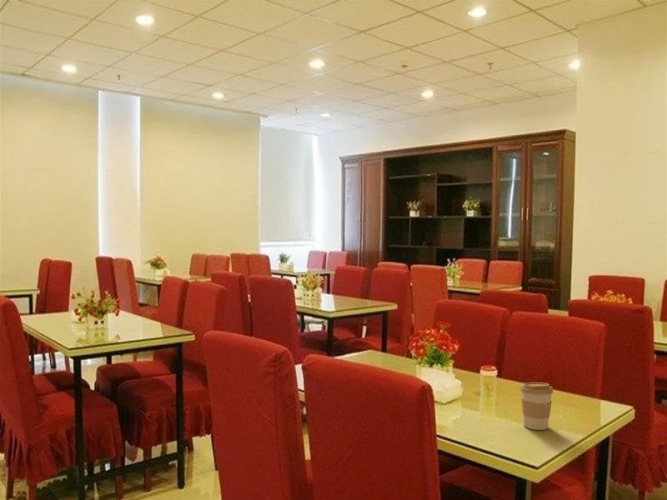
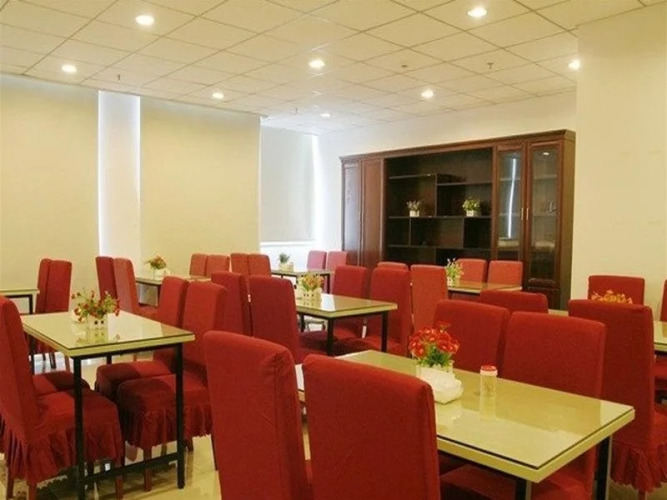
- coffee cup [519,381,554,431]
